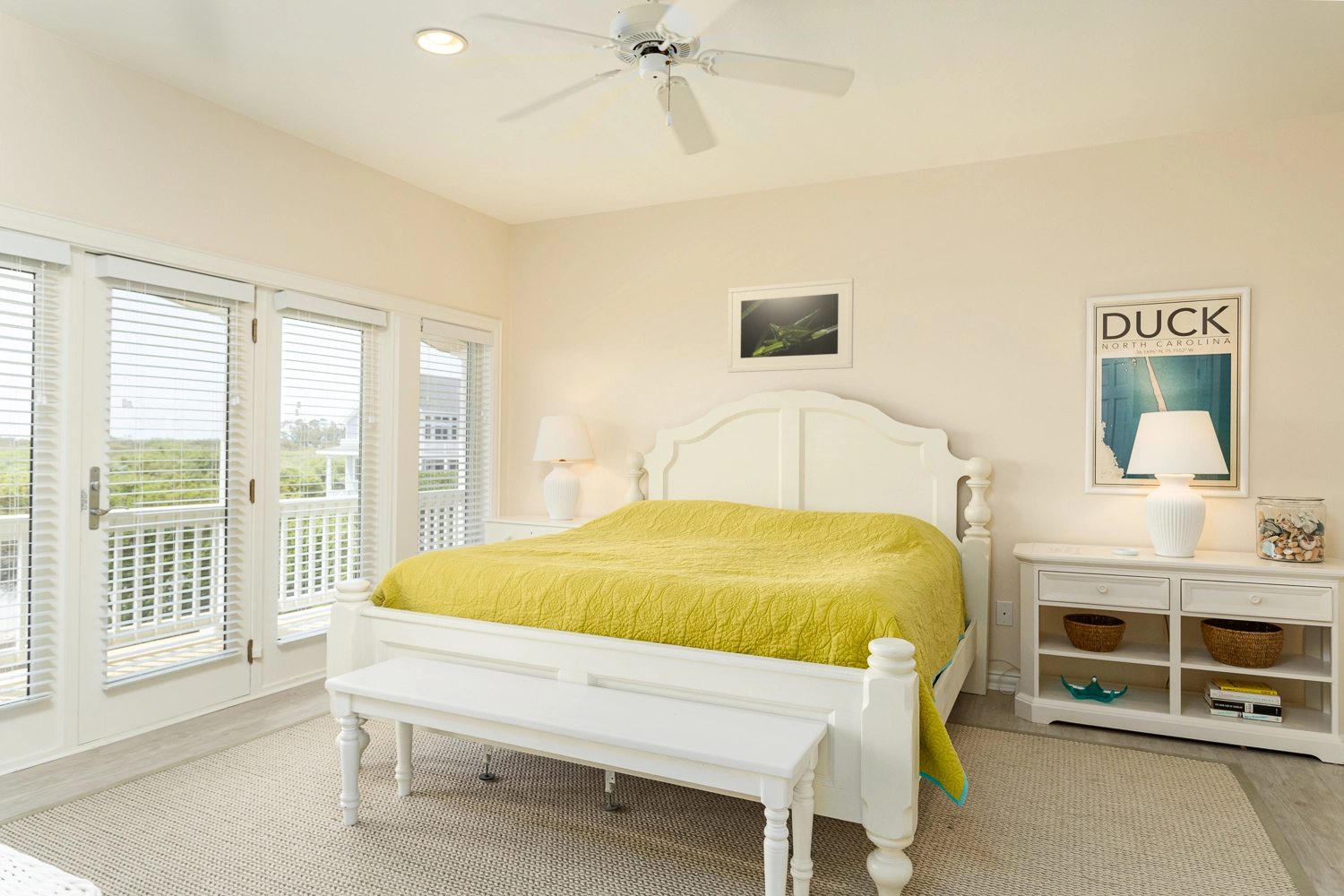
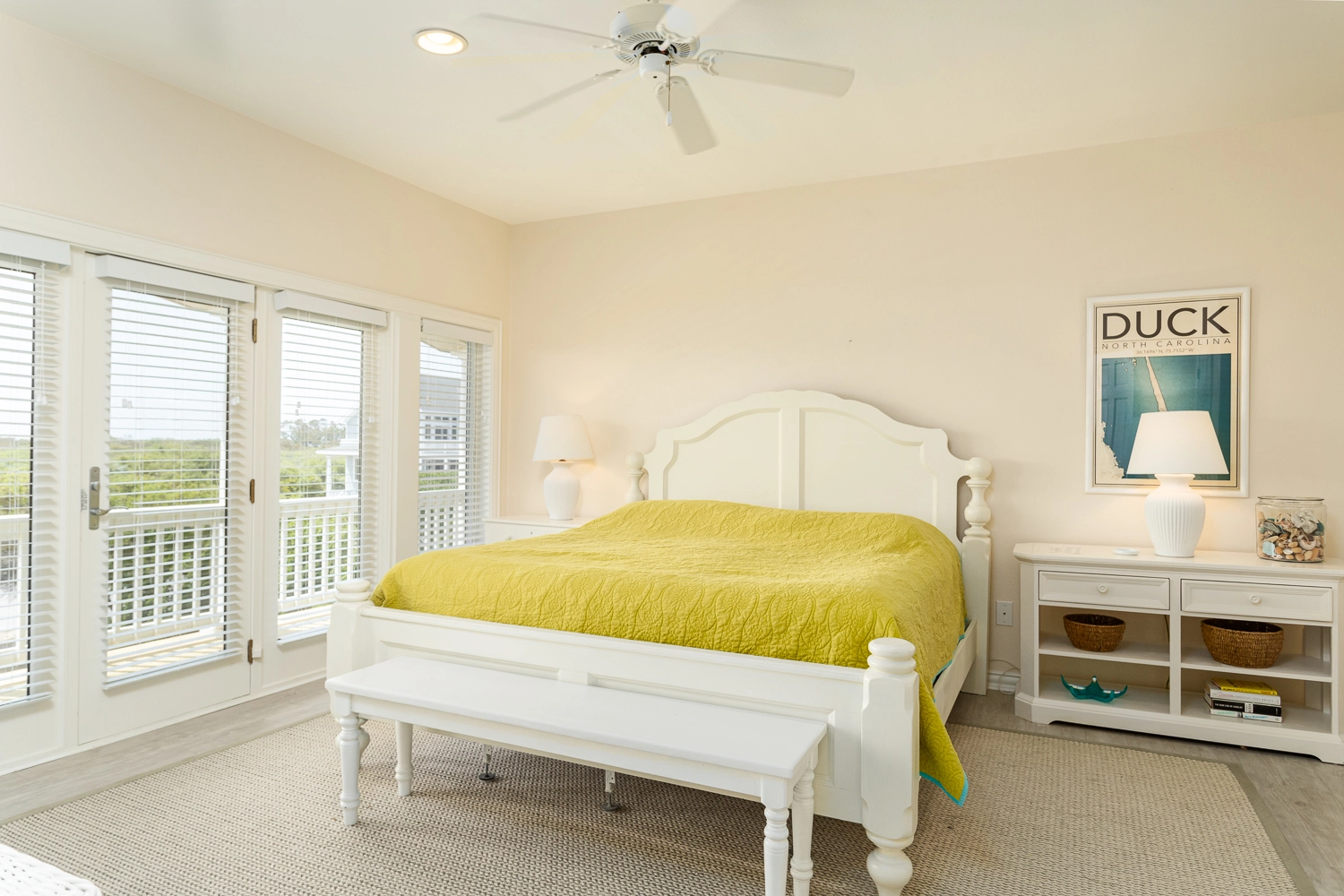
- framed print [727,277,855,374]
